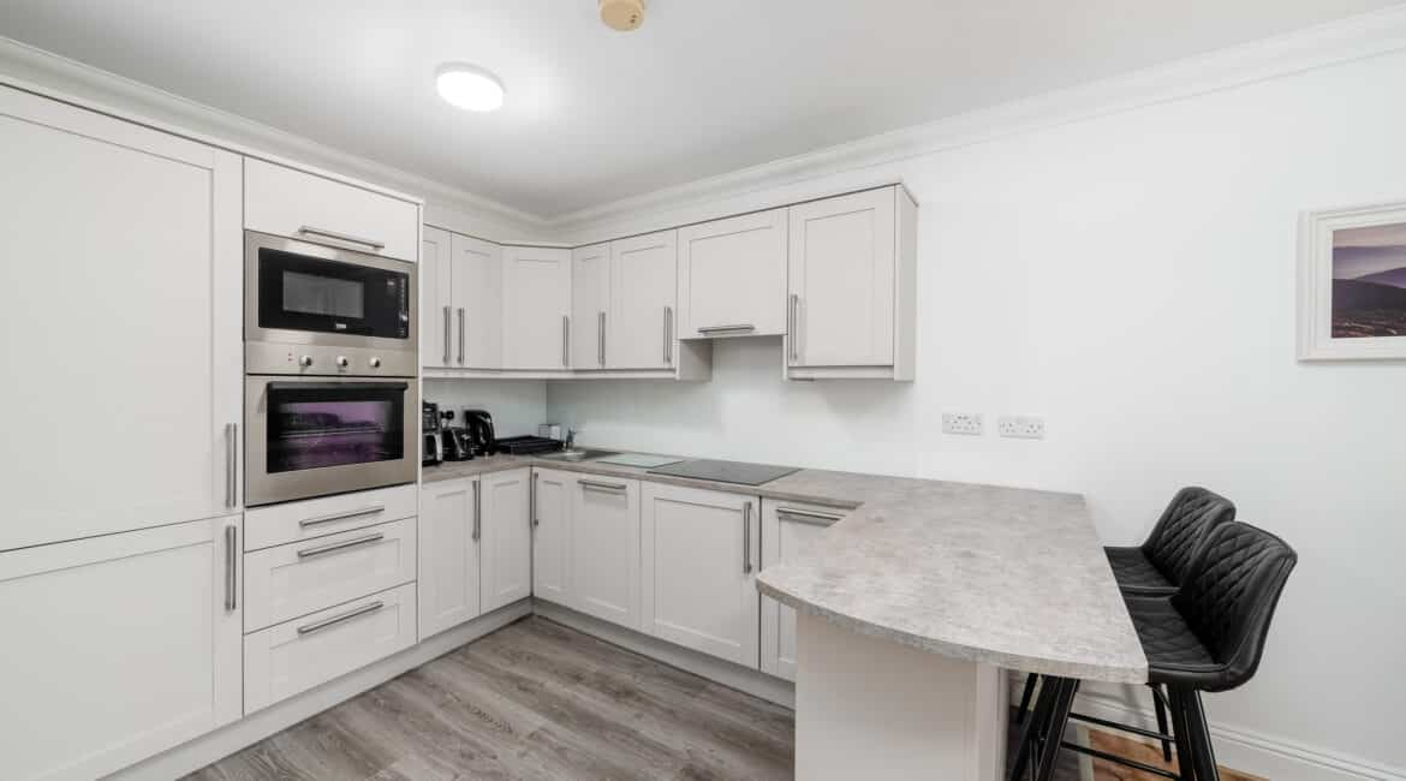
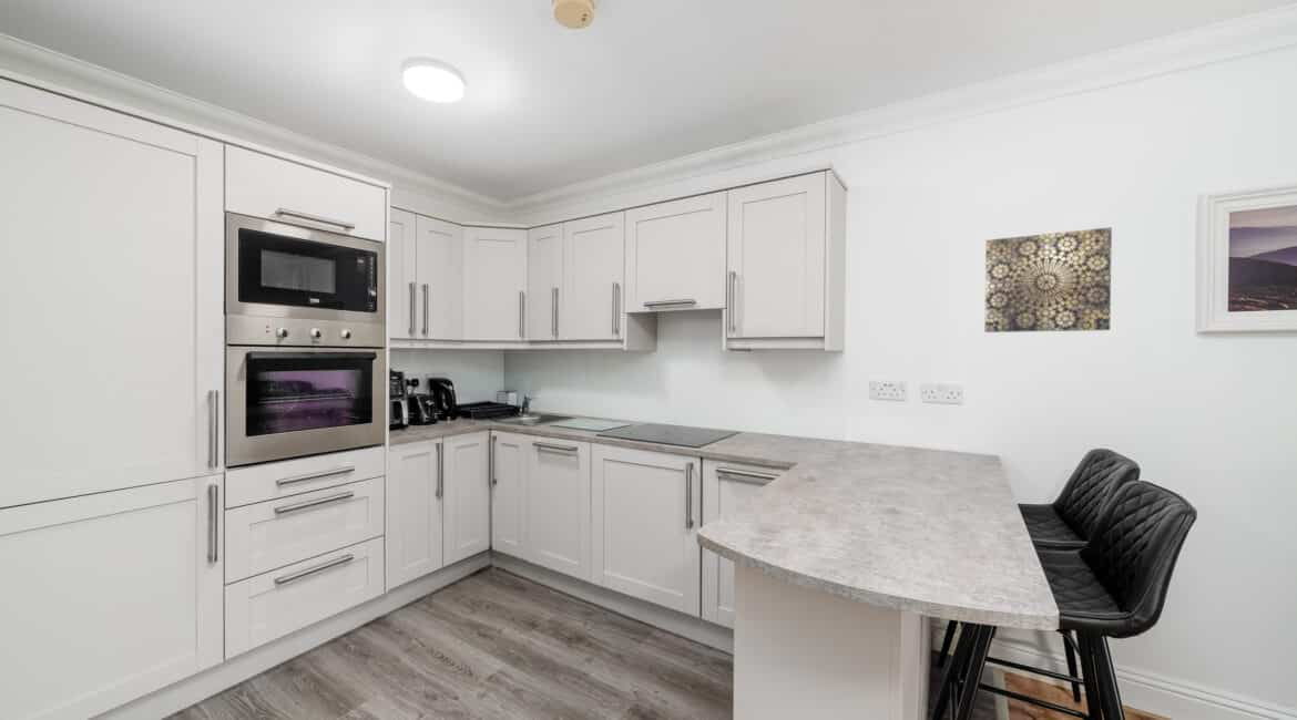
+ wall art [983,226,1113,333]
